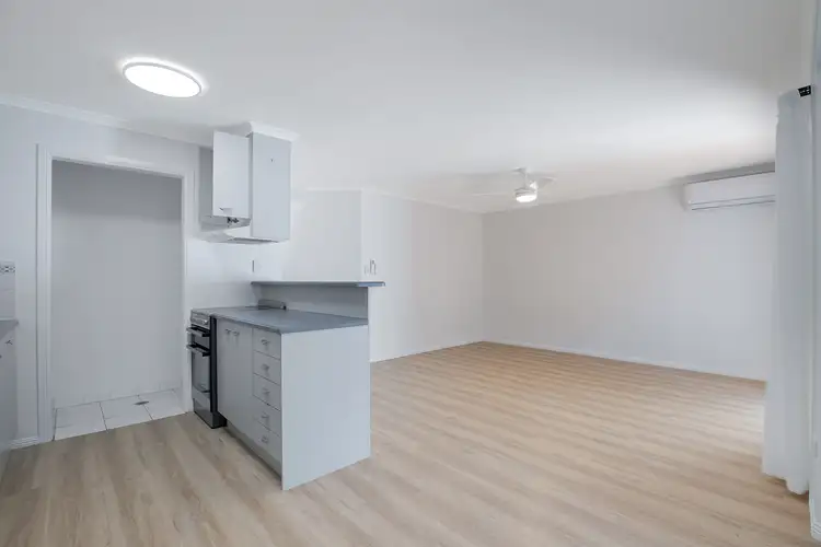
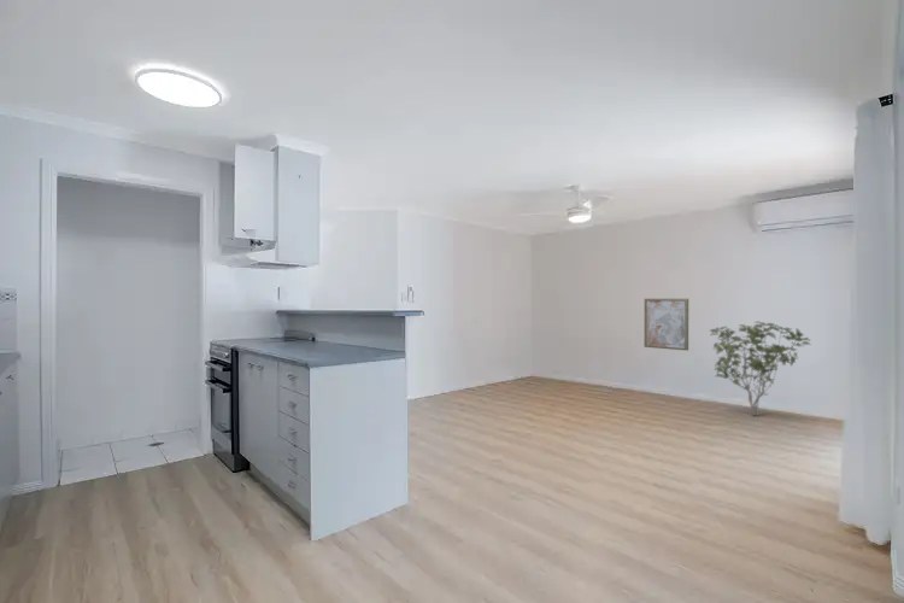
+ shrub [709,321,812,417]
+ wall art [642,298,689,352]
